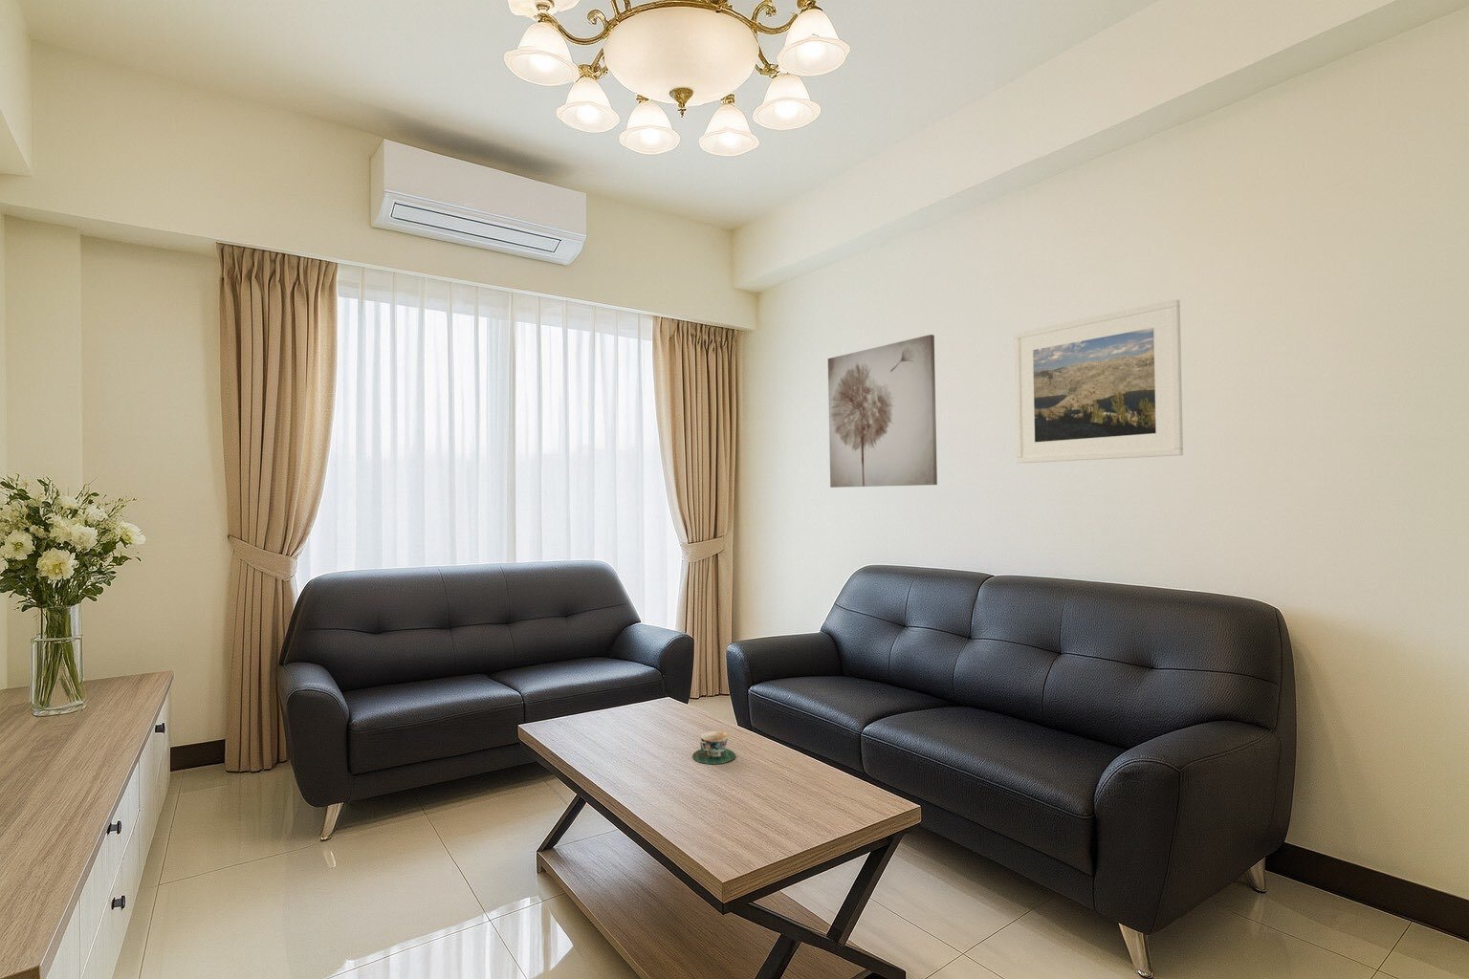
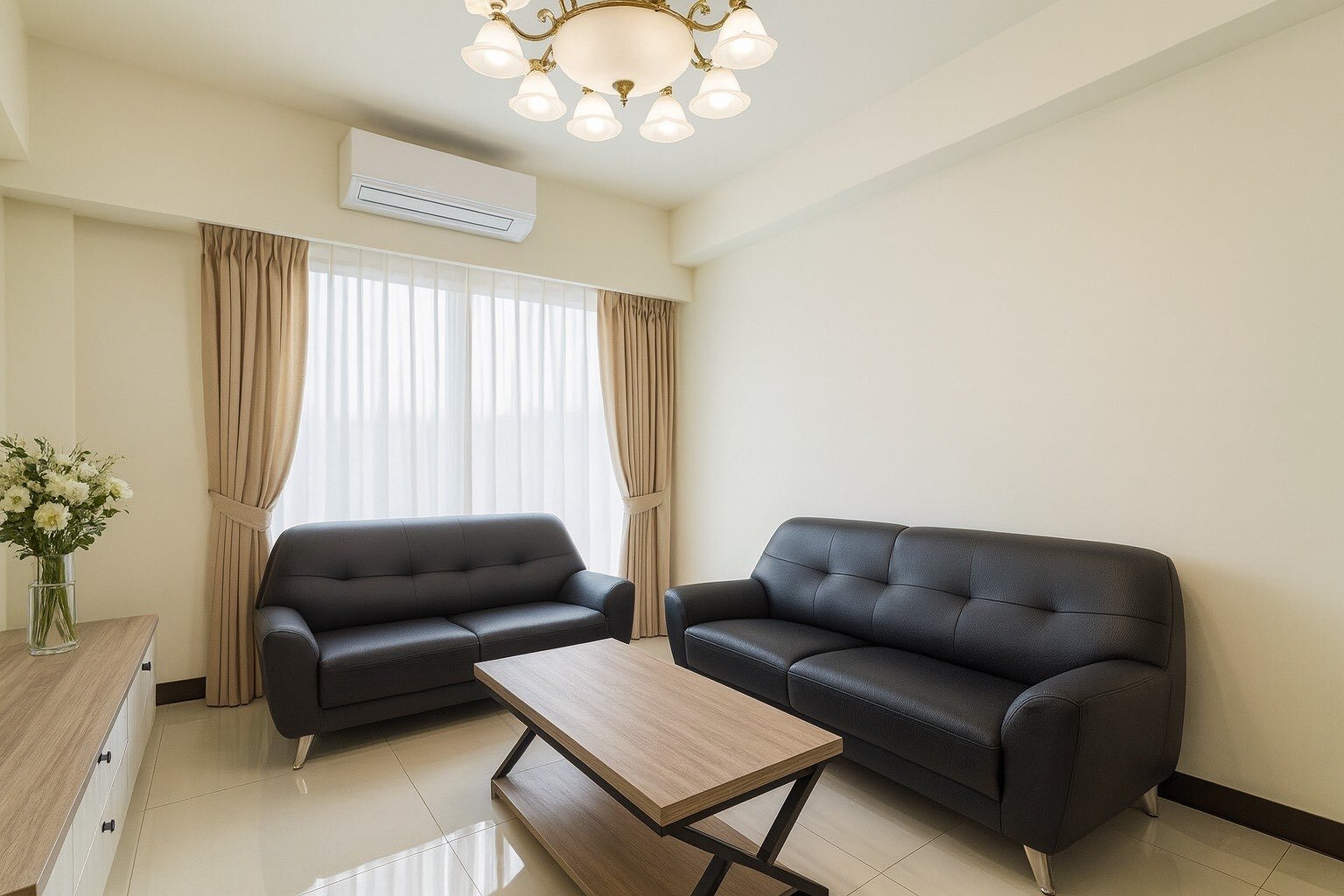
- wall art [827,333,938,488]
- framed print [1013,298,1184,463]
- teacup [692,731,737,765]
